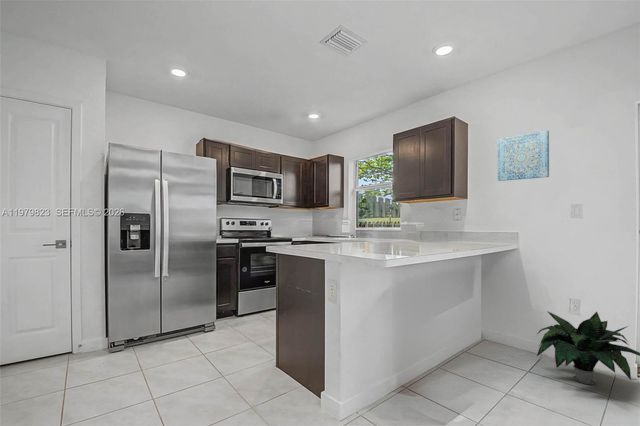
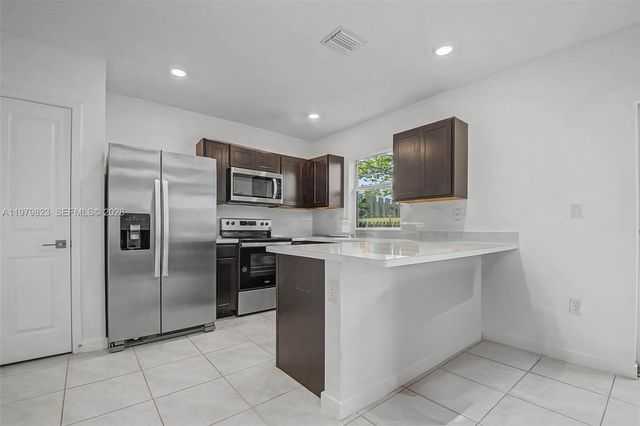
- potted plant [536,310,640,385]
- wall art [497,129,550,182]
